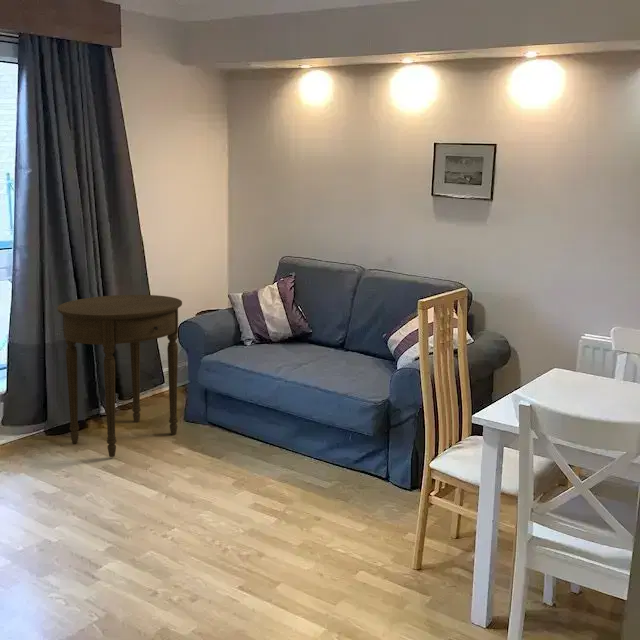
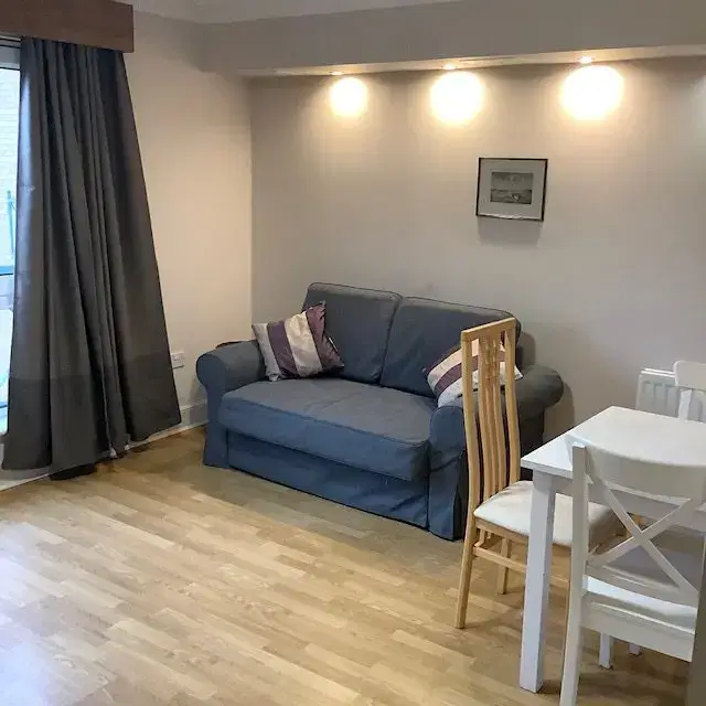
- side table [57,294,183,458]
